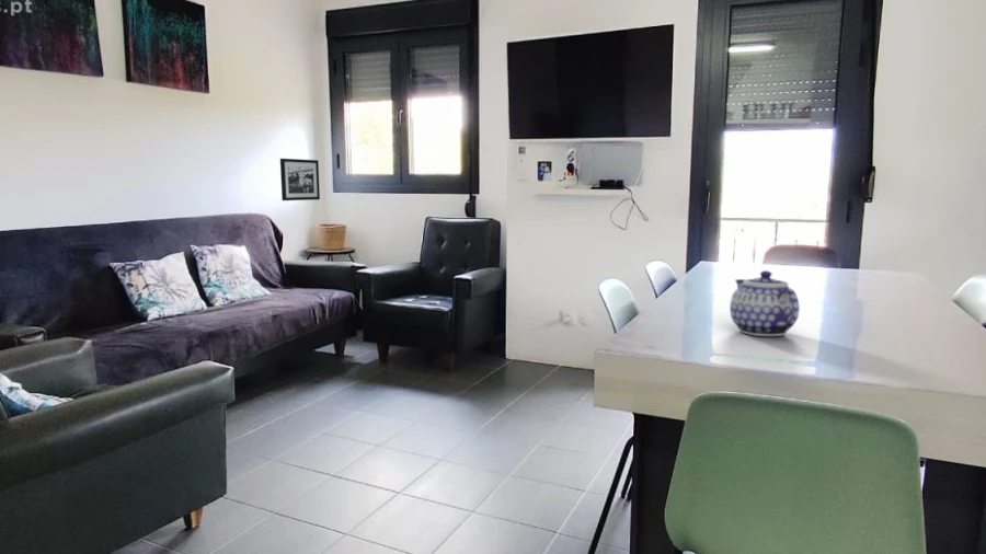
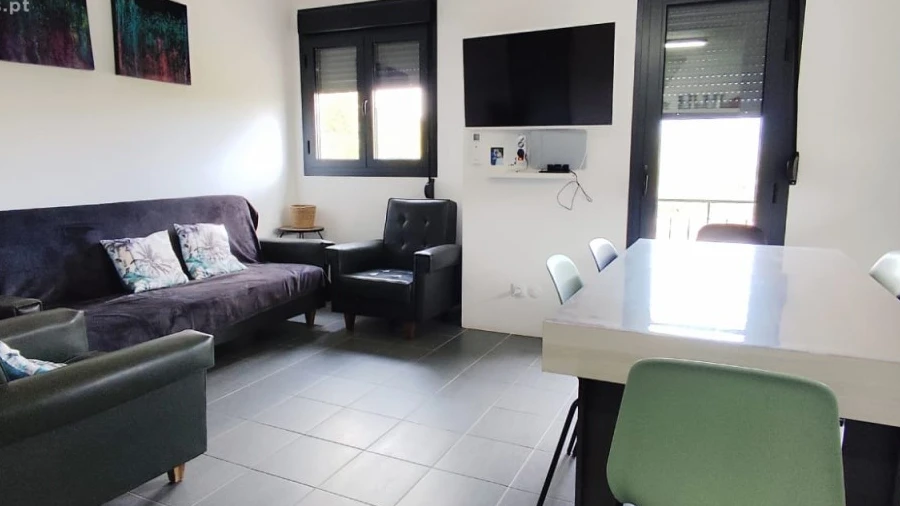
- picture frame [279,158,321,201]
- teapot [729,269,801,337]
